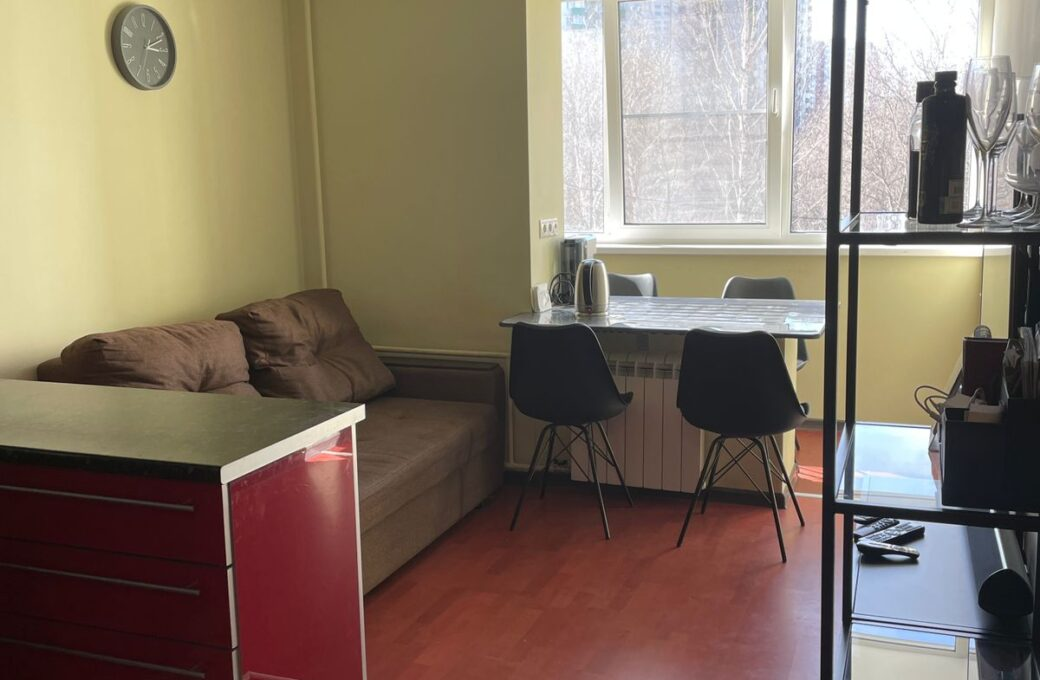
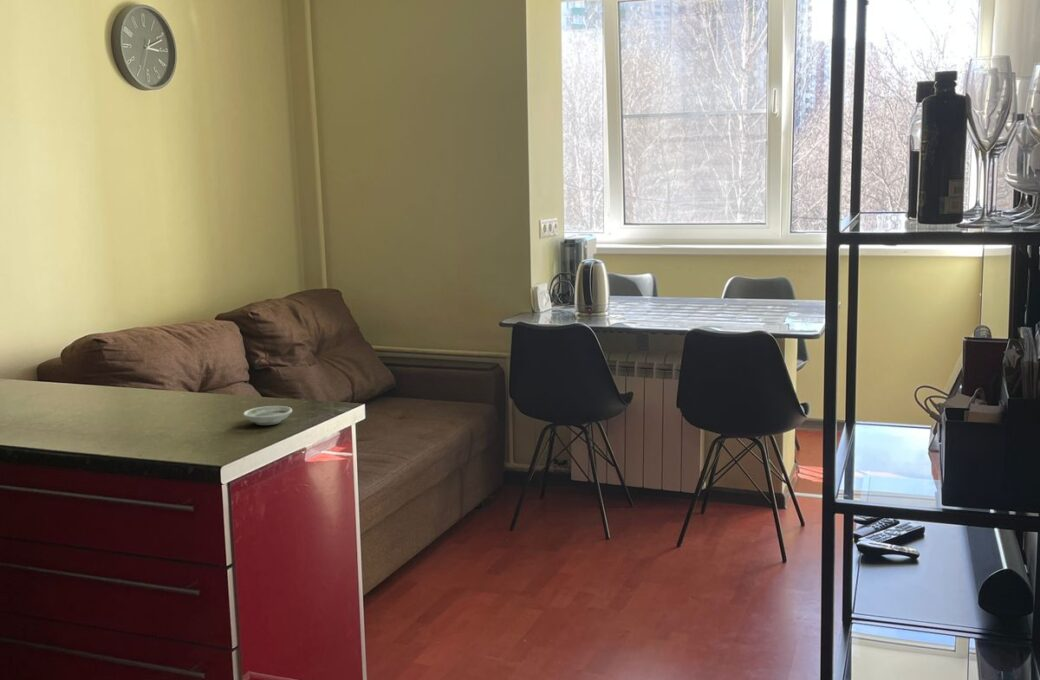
+ saucer [242,405,293,426]
